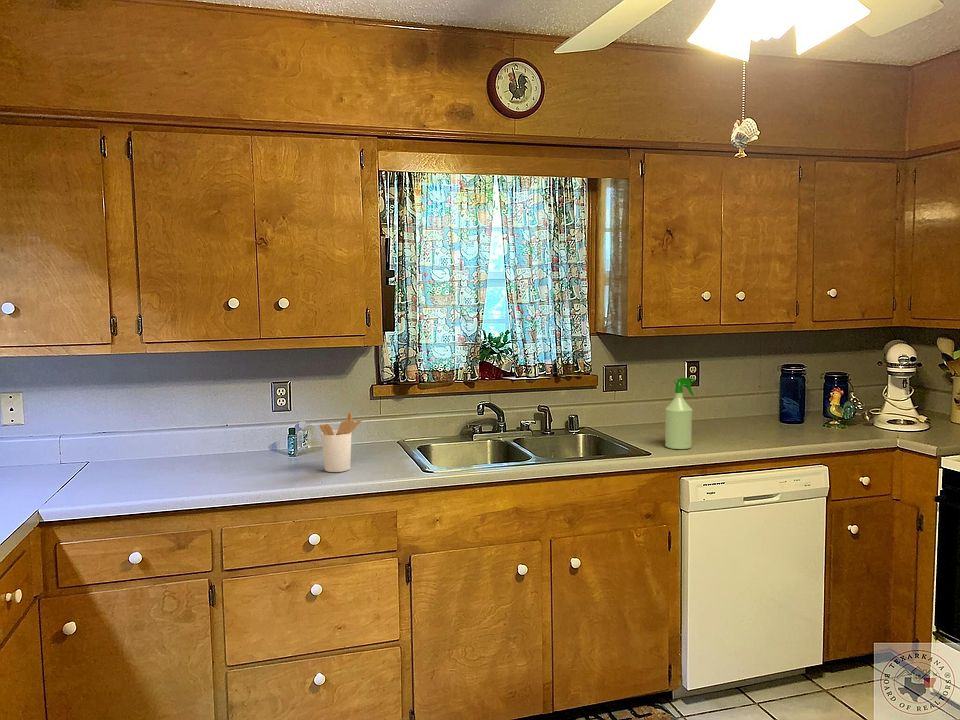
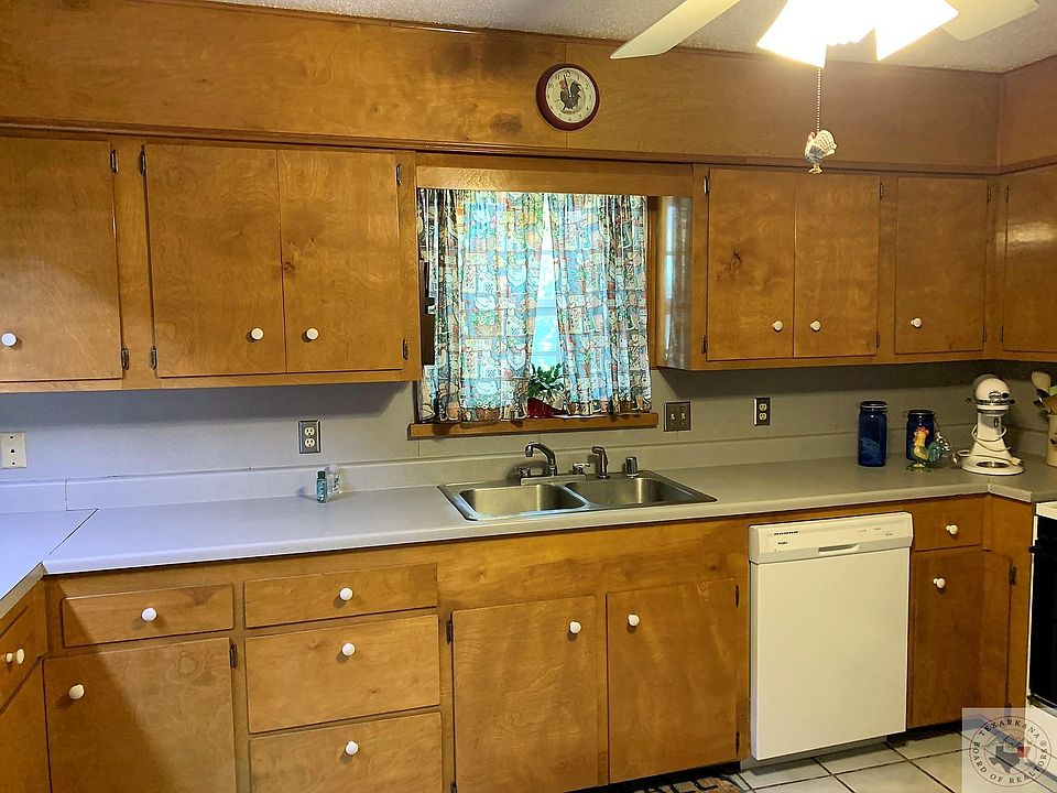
- spray bottle [664,377,696,450]
- utensil holder [318,411,363,473]
